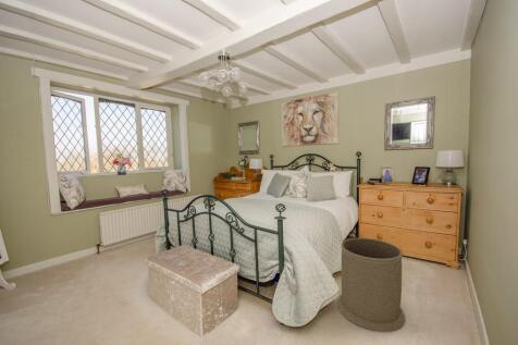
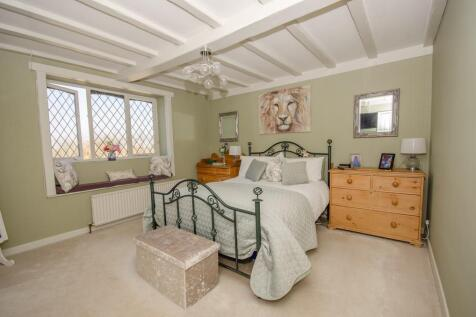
- trash can [336,237,406,333]
